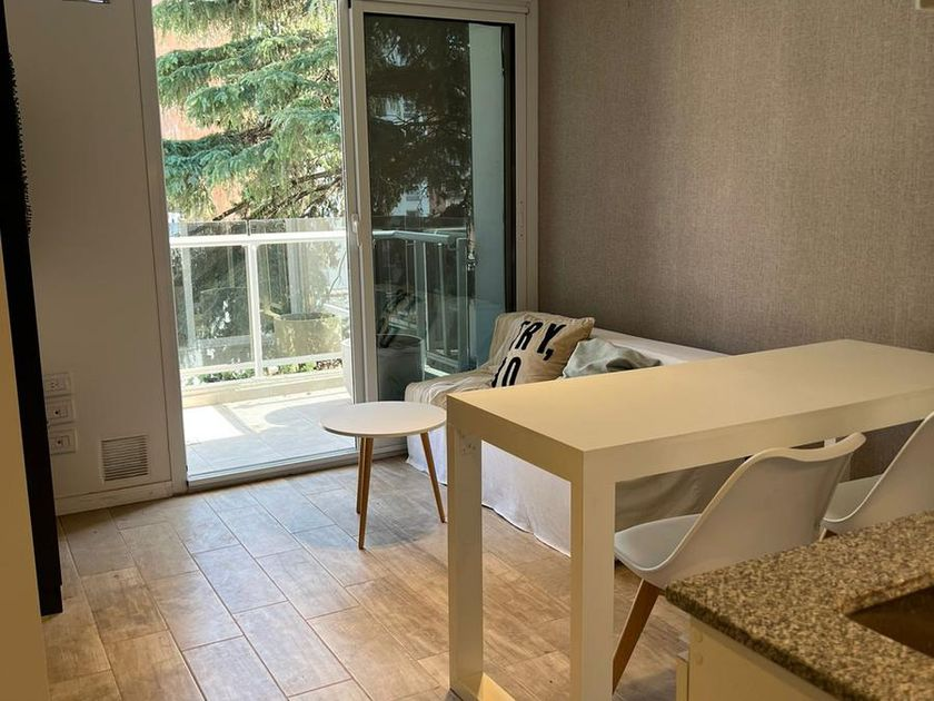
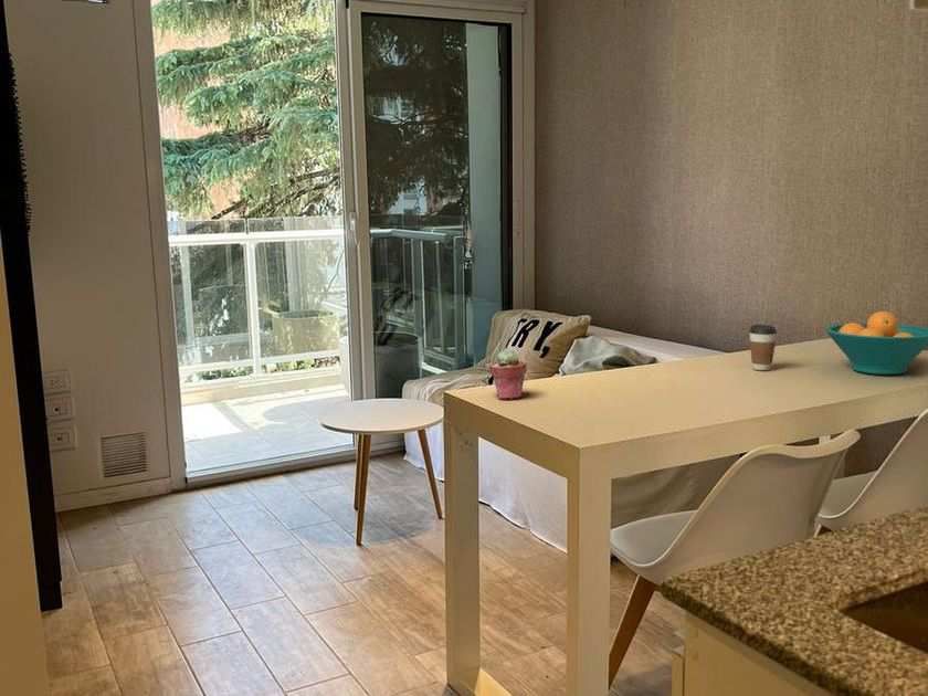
+ potted succulent [488,348,528,400]
+ fruit bowl [824,310,928,376]
+ coffee cup [748,324,778,371]
